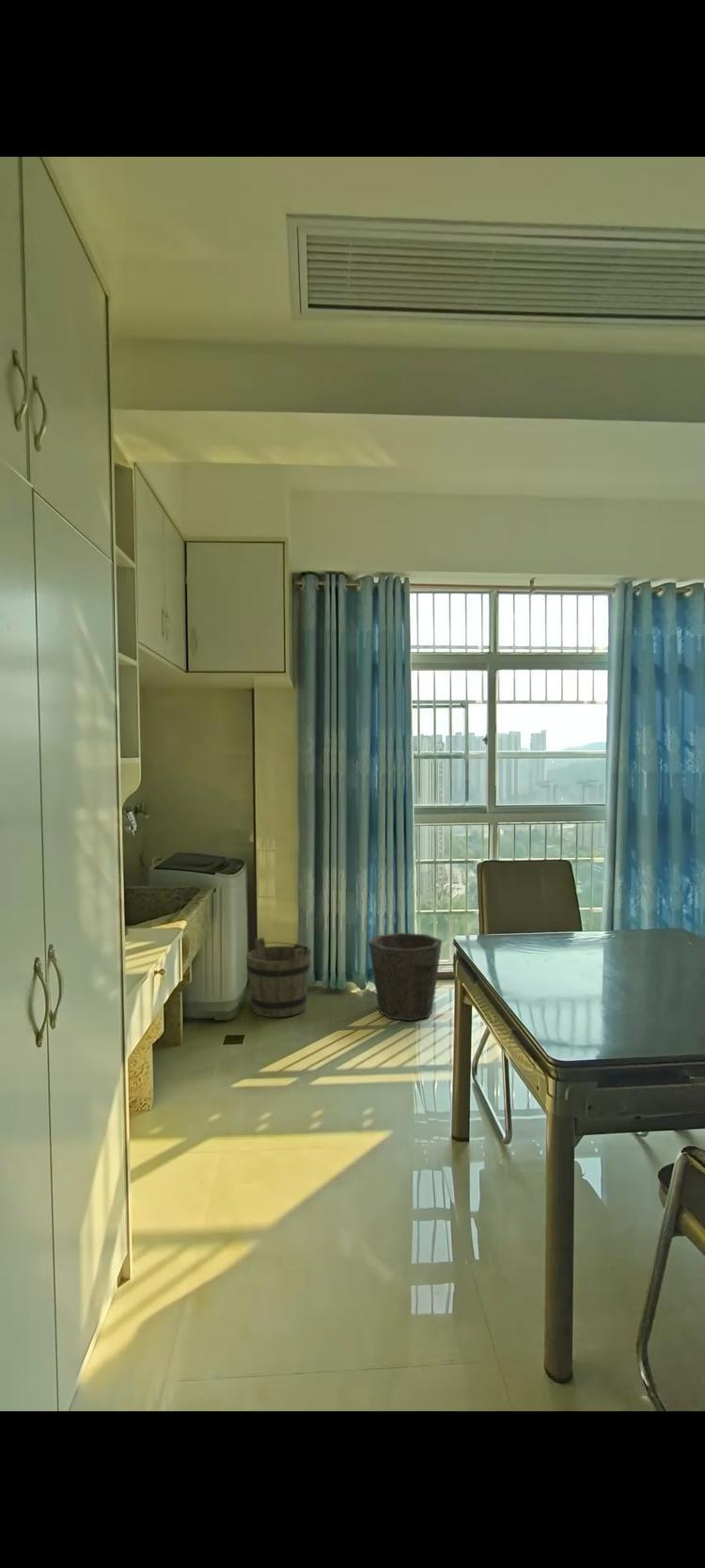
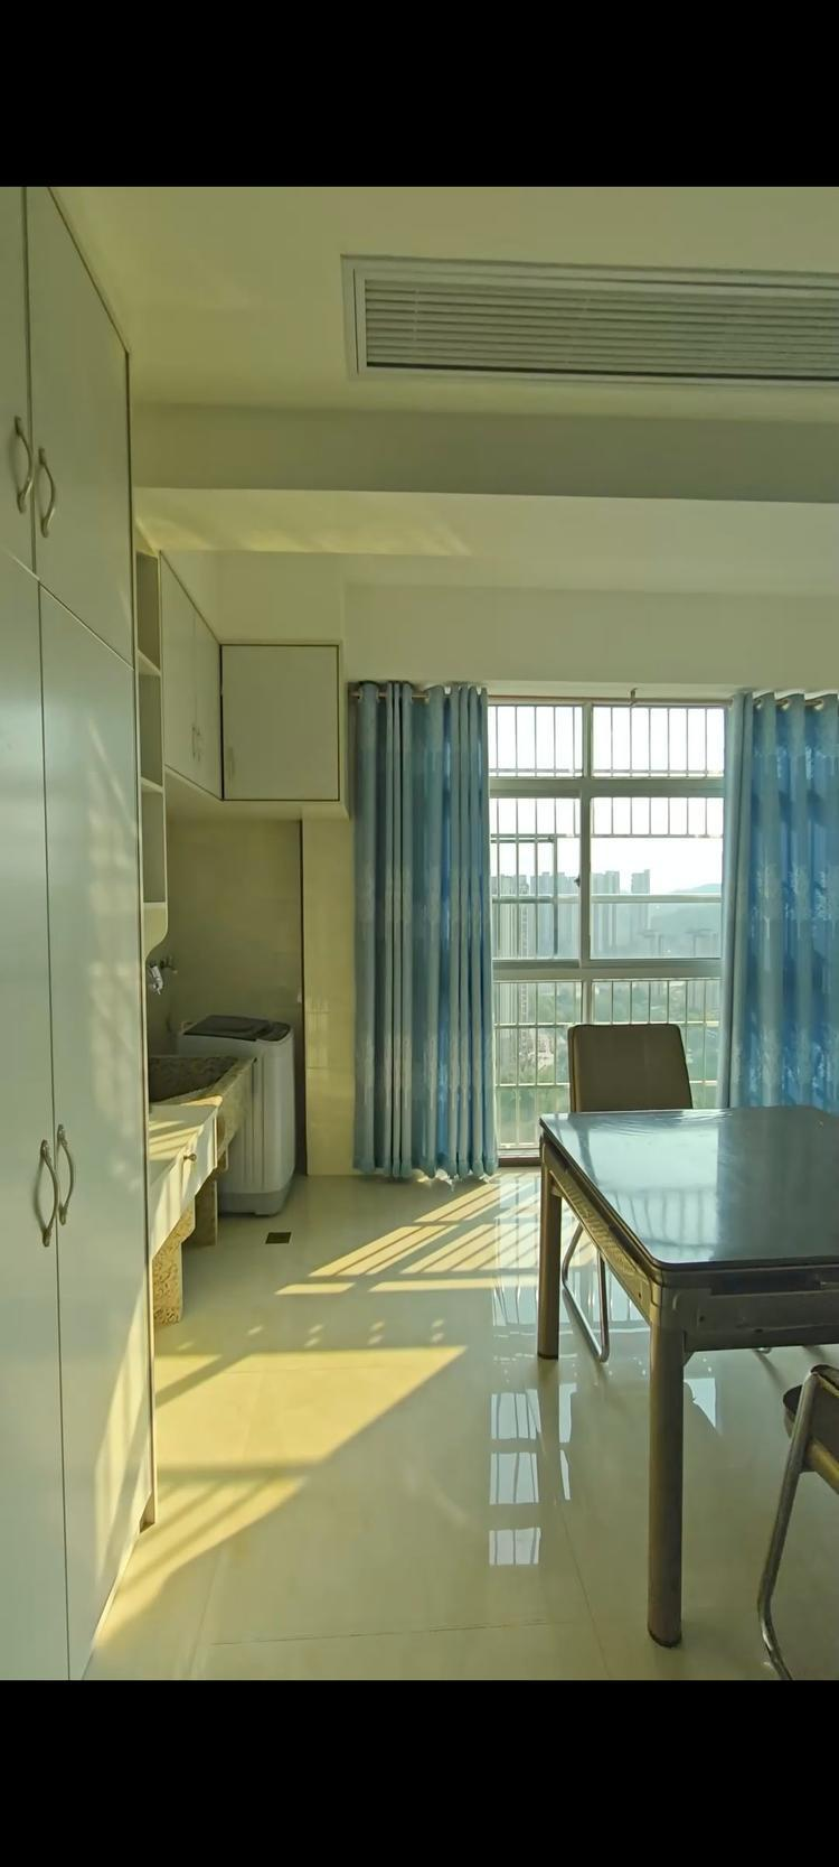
- waste bin [368,932,443,1022]
- bucket [245,937,312,1018]
